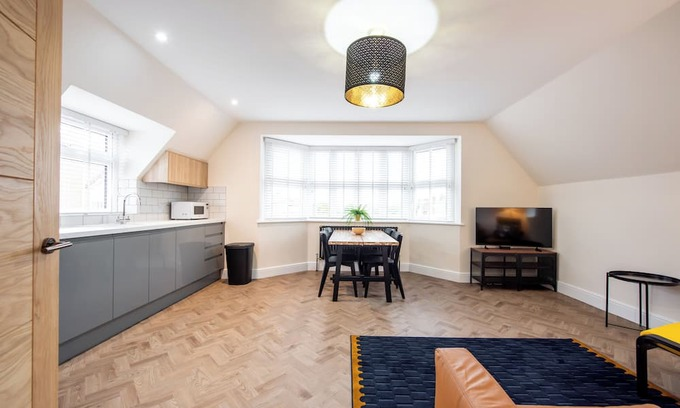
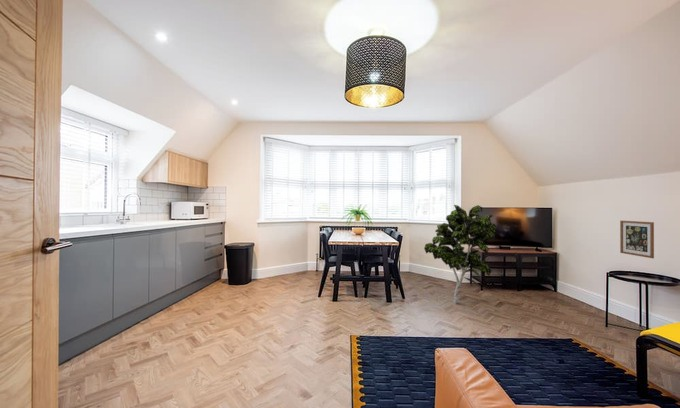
+ wall art [619,220,655,259]
+ indoor plant [423,204,498,305]
